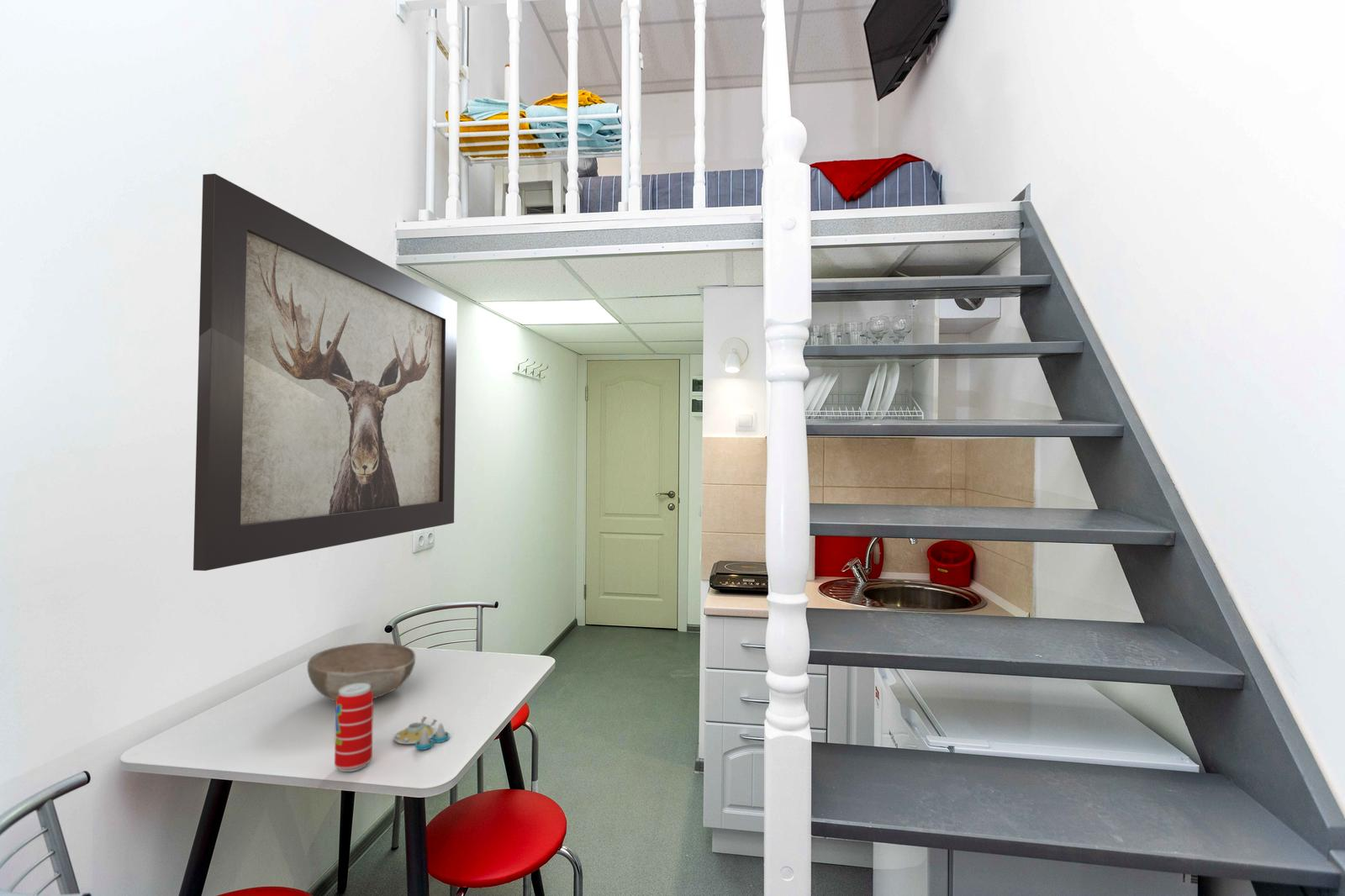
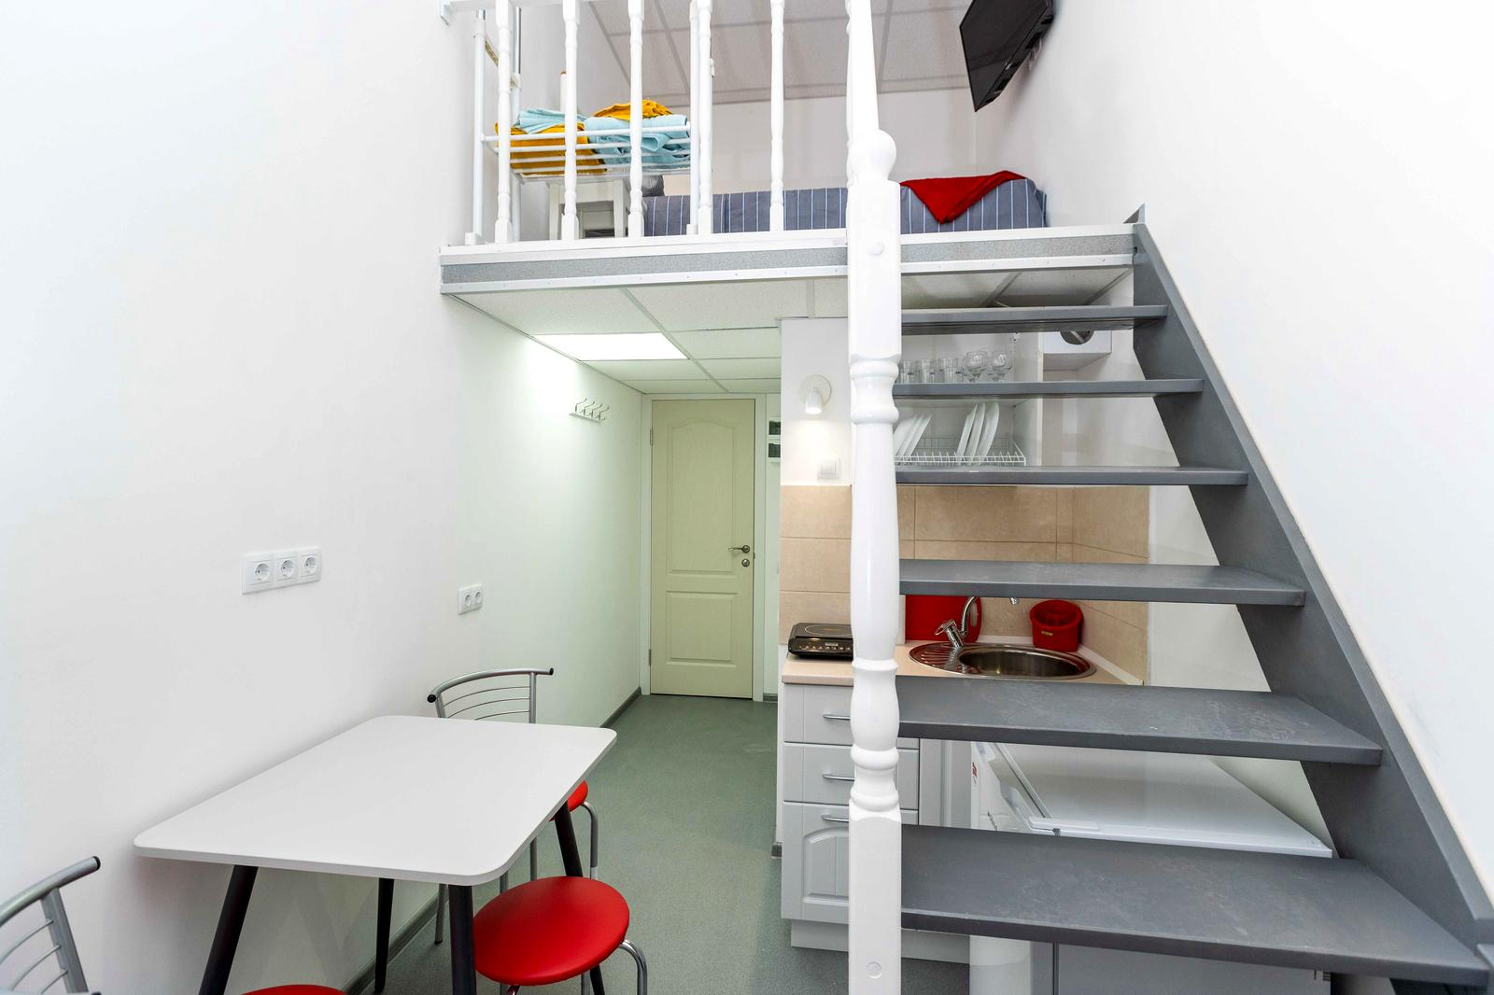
- bowl [307,642,416,702]
- beverage can [334,683,374,772]
- wall art [193,173,458,572]
- salt and pepper shaker set [393,715,450,751]
